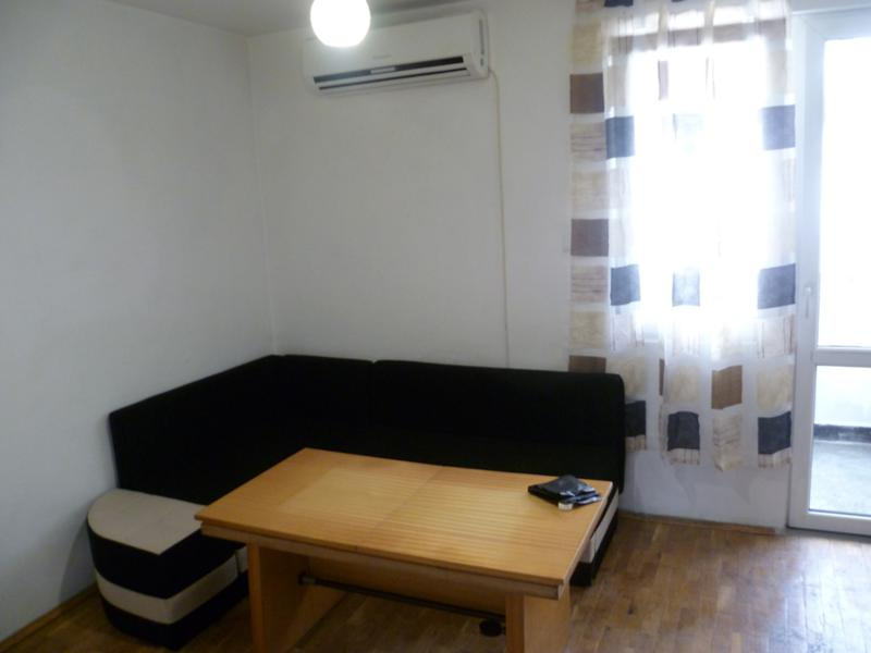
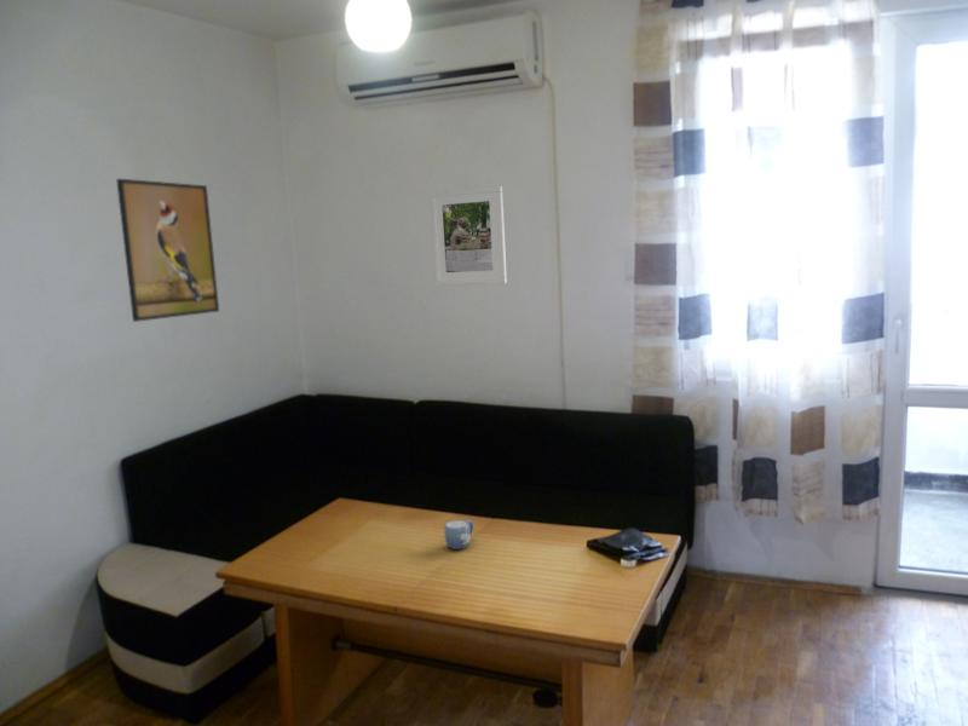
+ mug [443,519,474,551]
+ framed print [428,185,508,287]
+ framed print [115,178,220,323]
